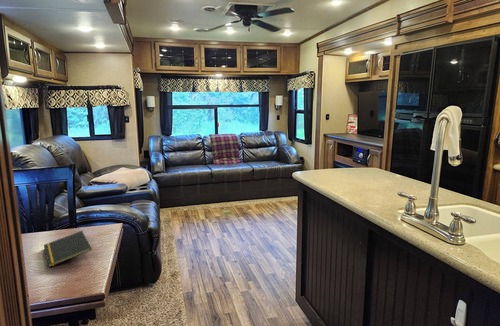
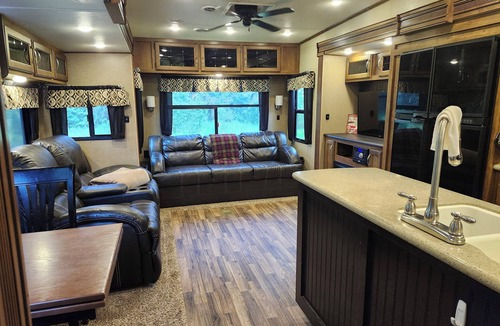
- notepad [43,230,93,268]
